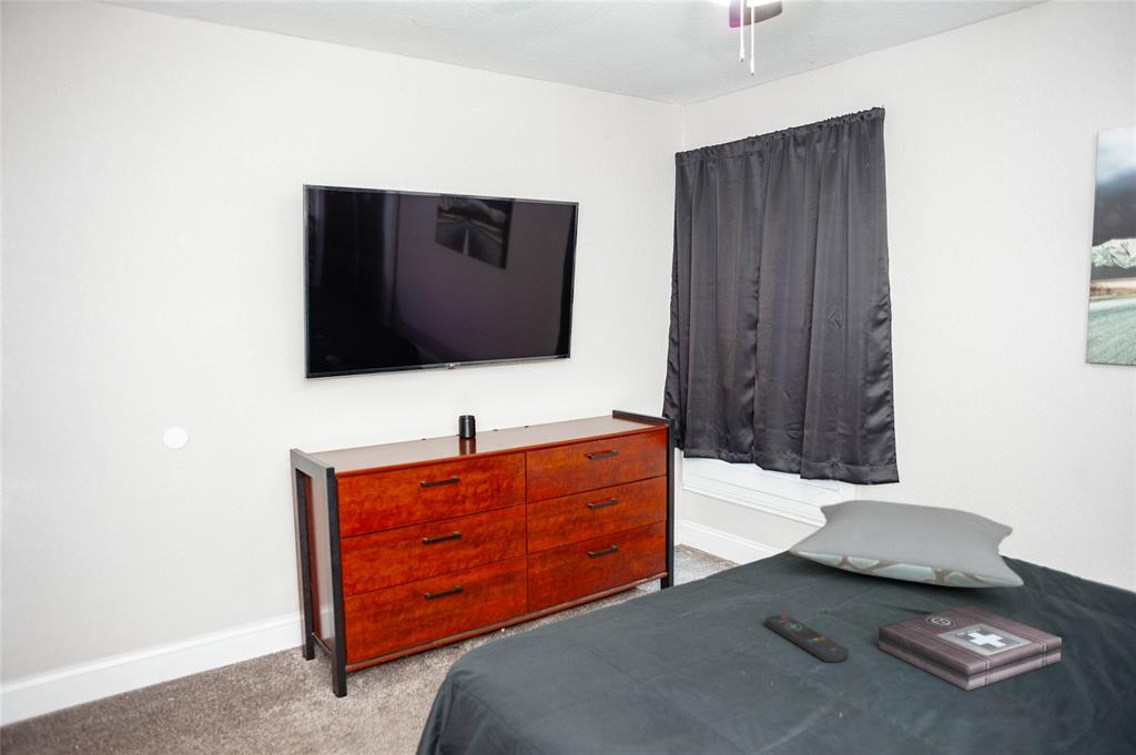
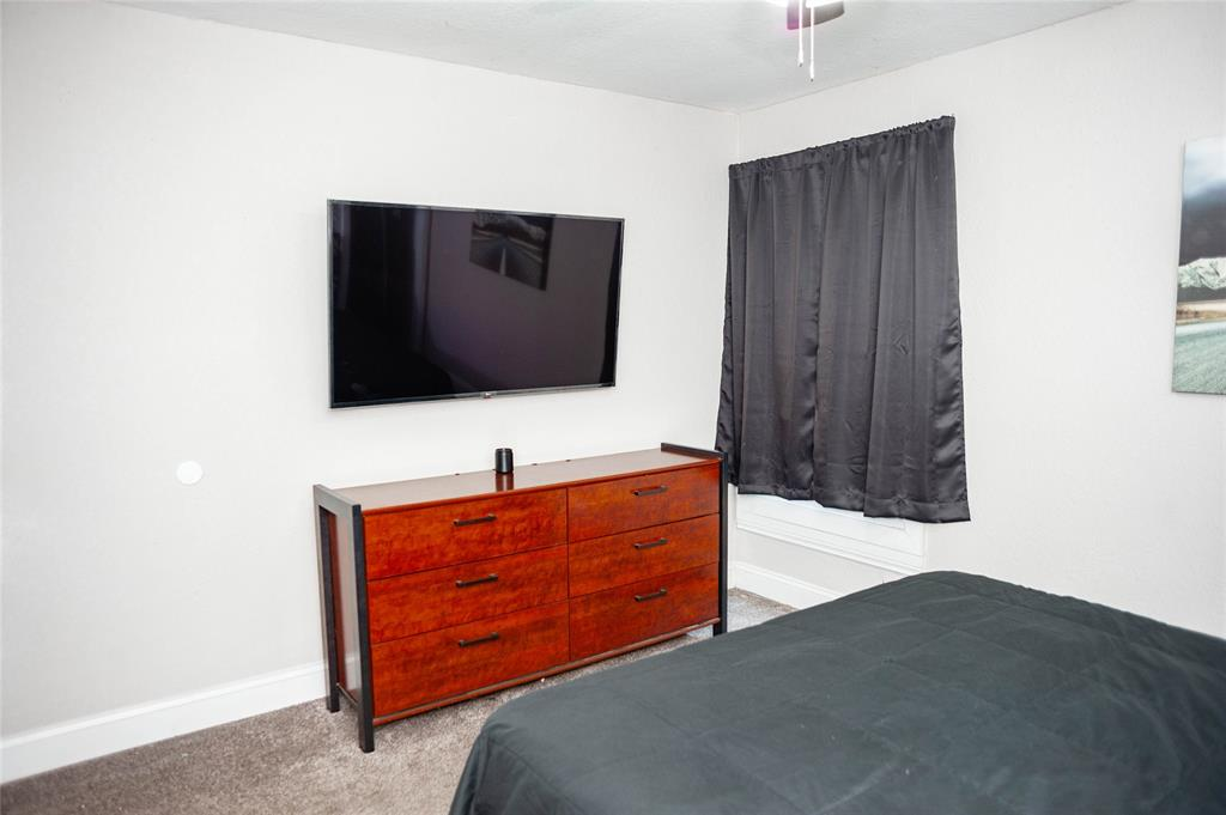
- first aid kit [878,603,1063,692]
- remote control [764,614,850,663]
- pillow [788,499,1024,589]
